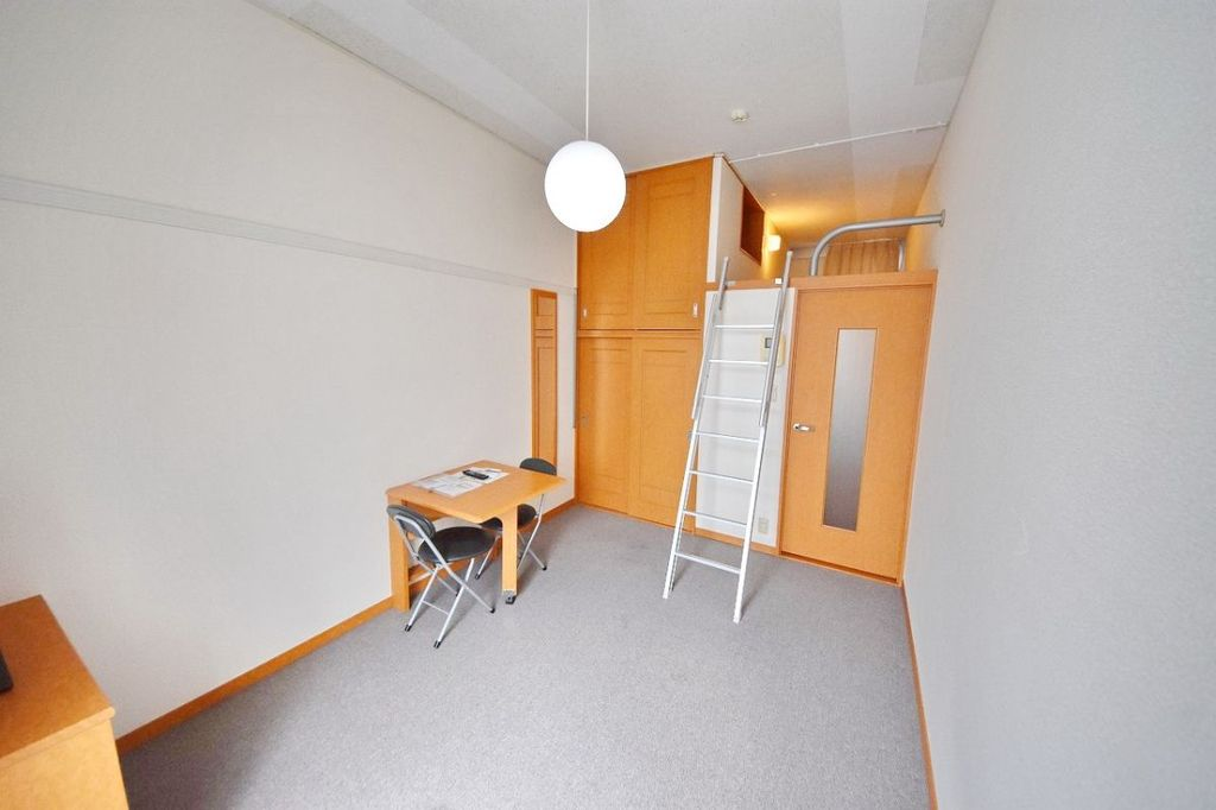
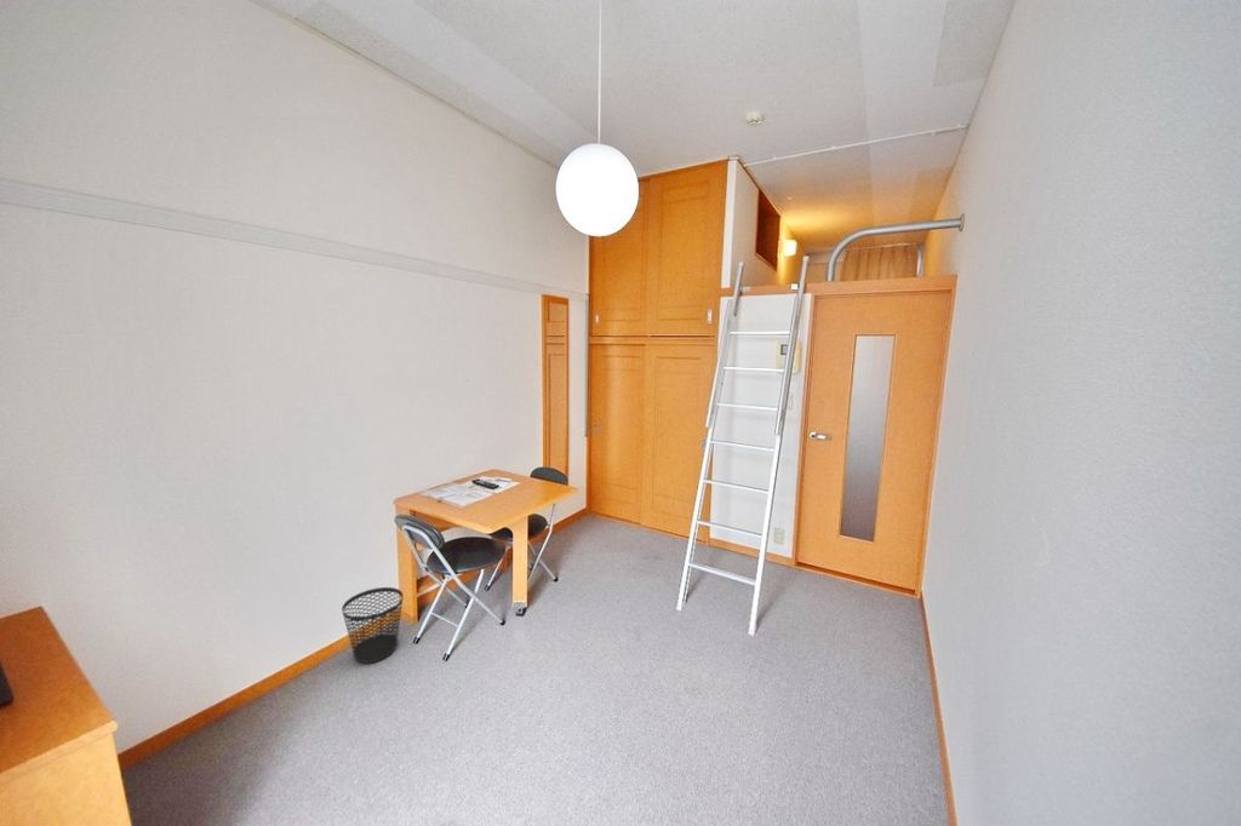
+ wastebasket [341,586,405,665]
